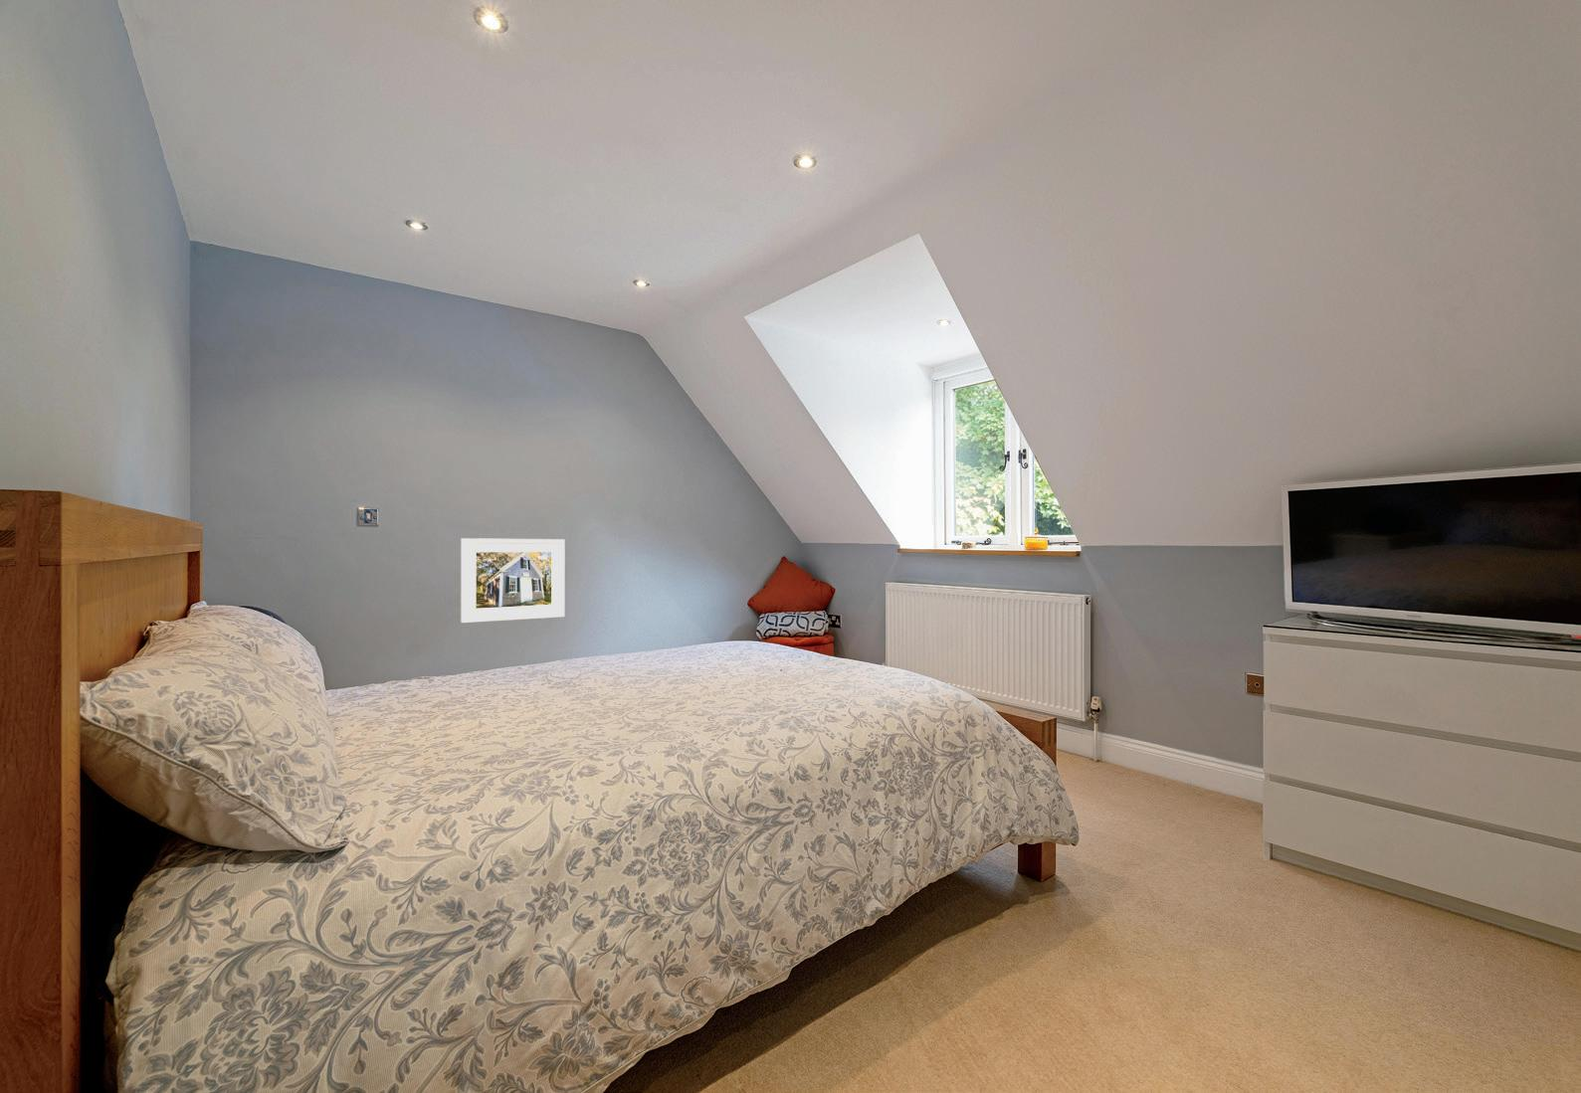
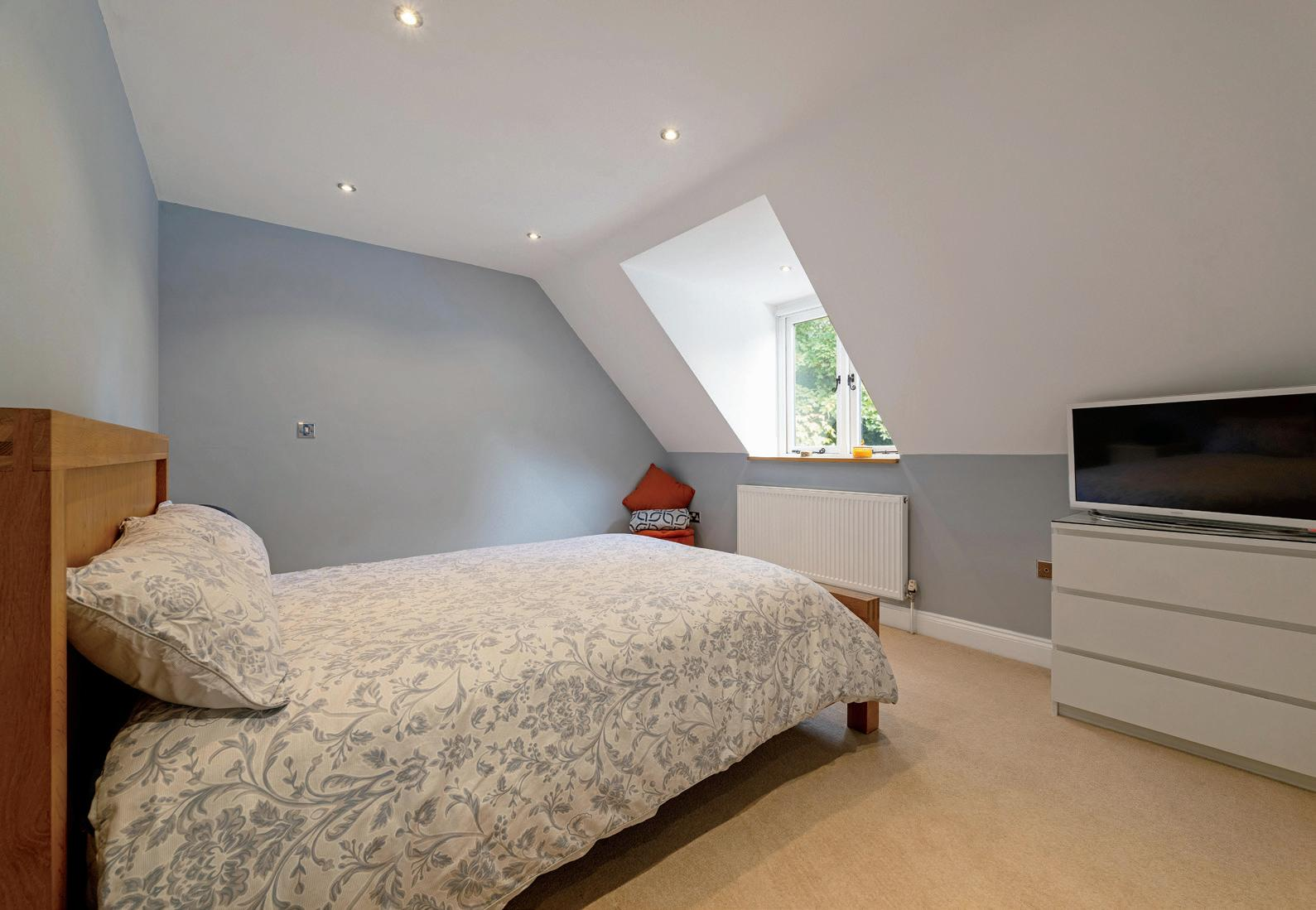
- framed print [460,537,565,623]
